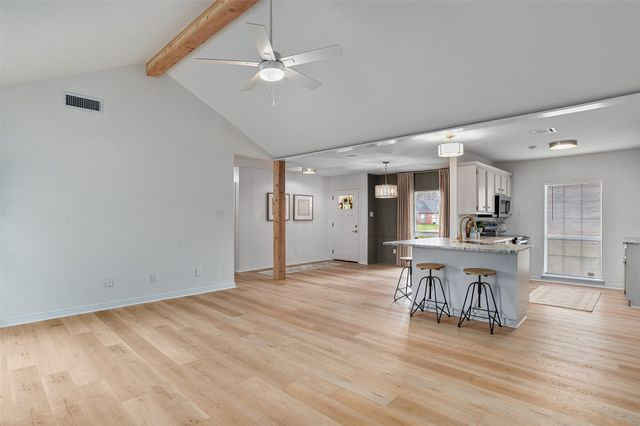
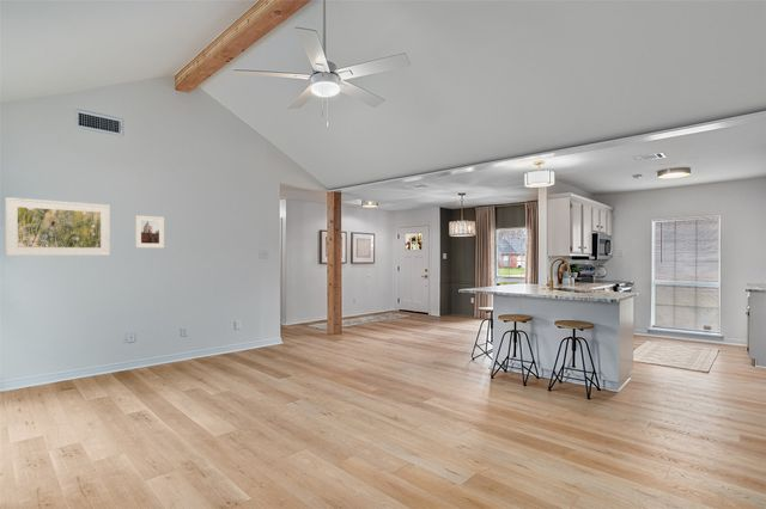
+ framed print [134,214,165,250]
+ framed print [5,196,111,257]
